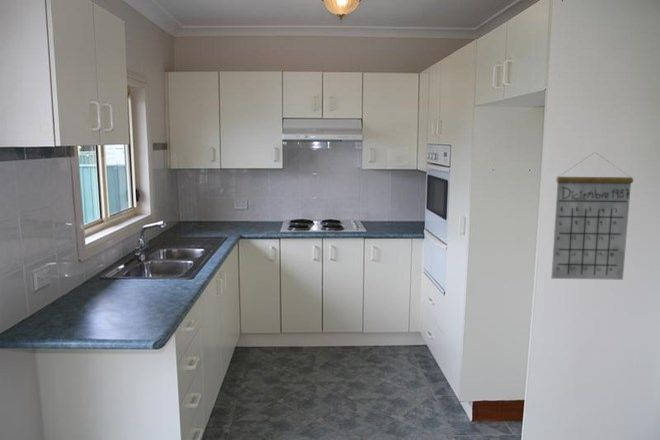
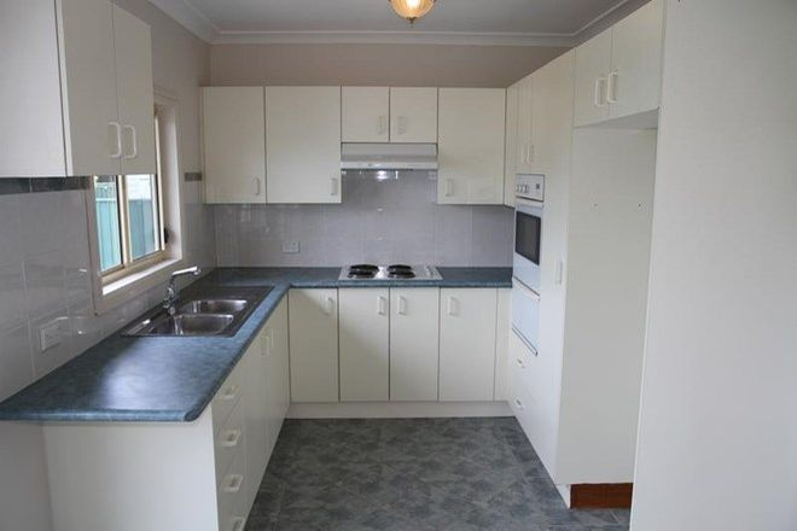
- calendar [550,151,634,281]
